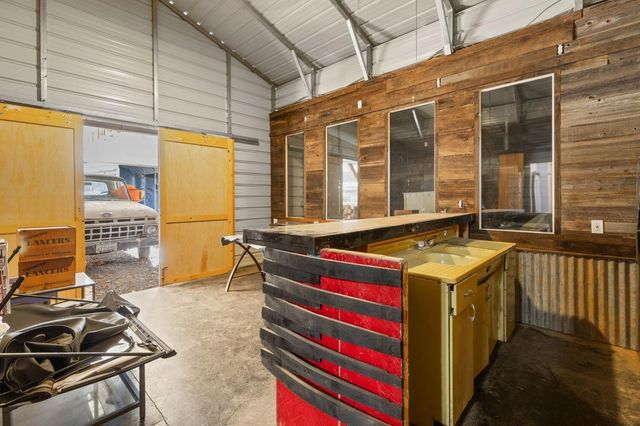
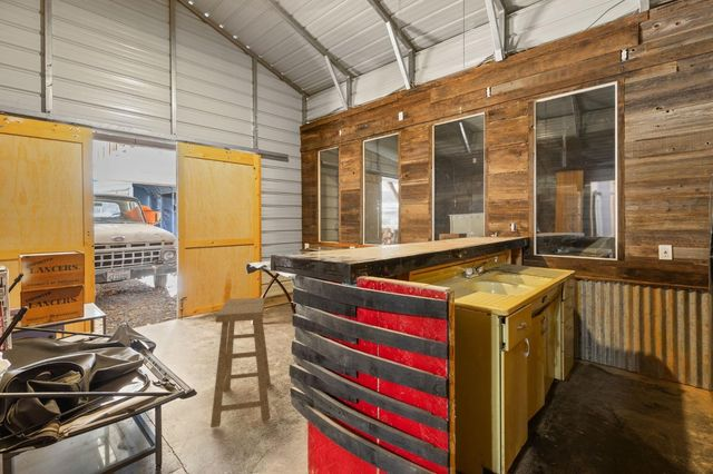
+ stool [209,297,272,428]
